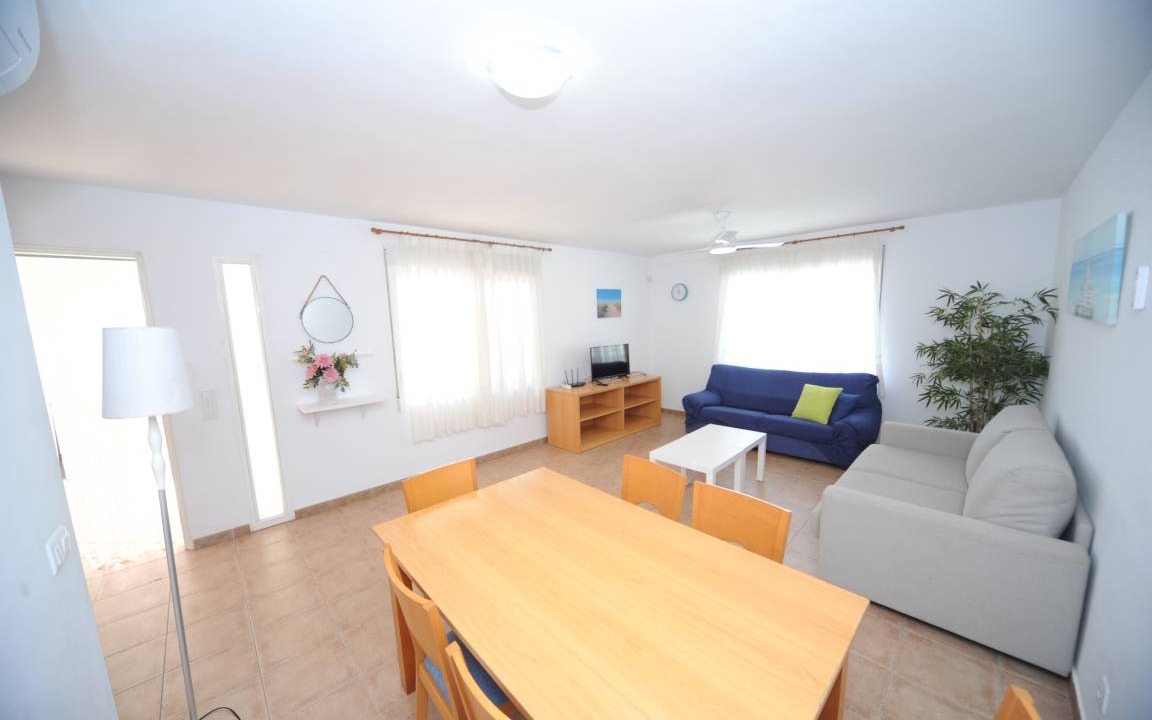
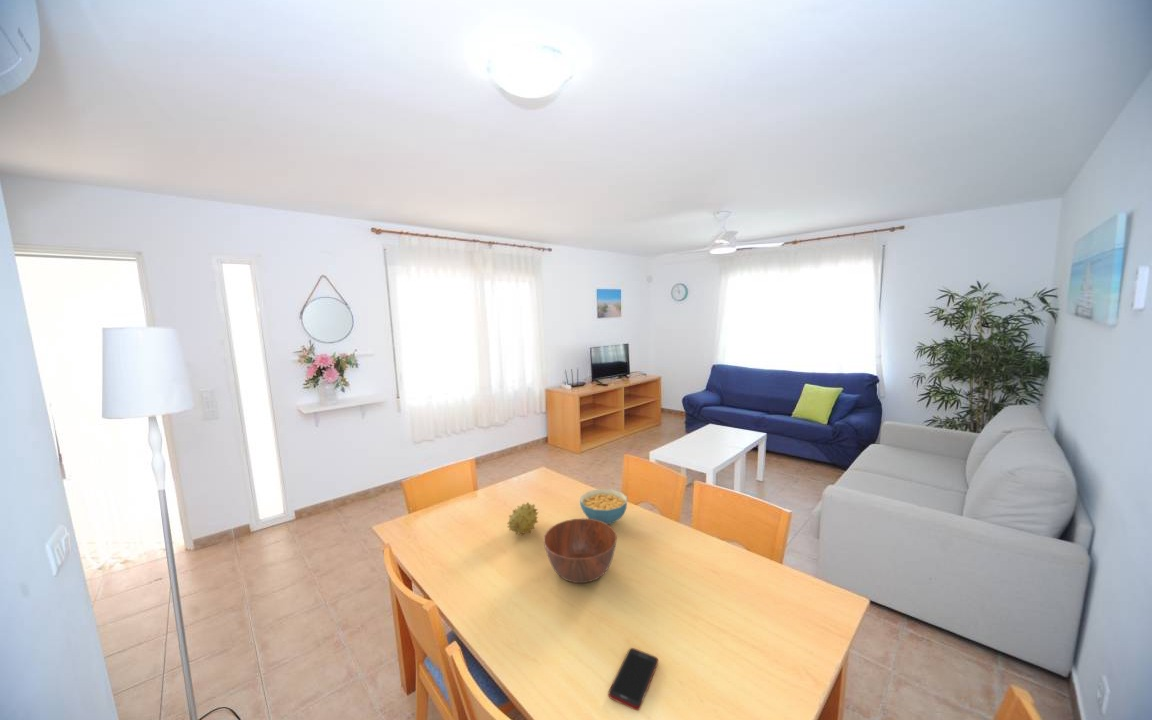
+ cell phone [607,647,659,711]
+ fruit [506,501,540,536]
+ cereal bowl [579,488,628,525]
+ bowl [543,518,618,584]
